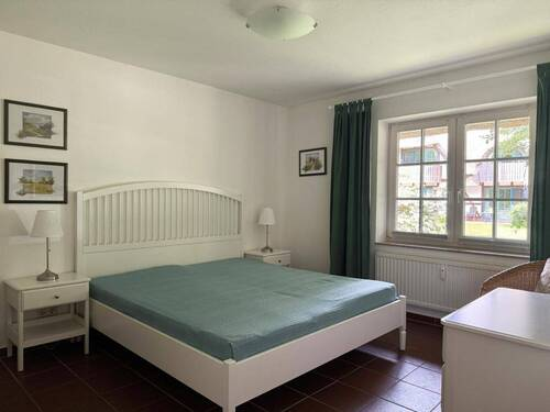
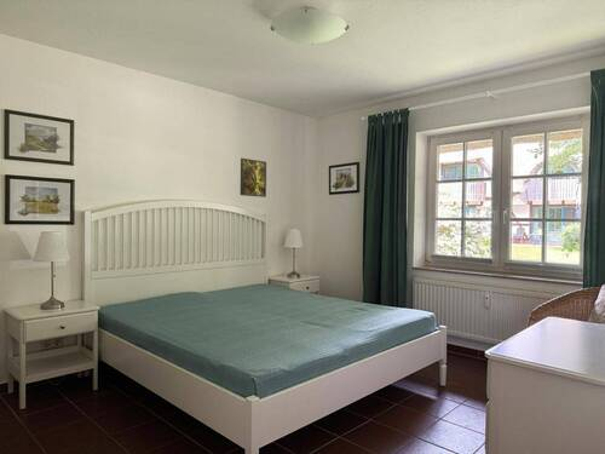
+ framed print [240,157,267,199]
